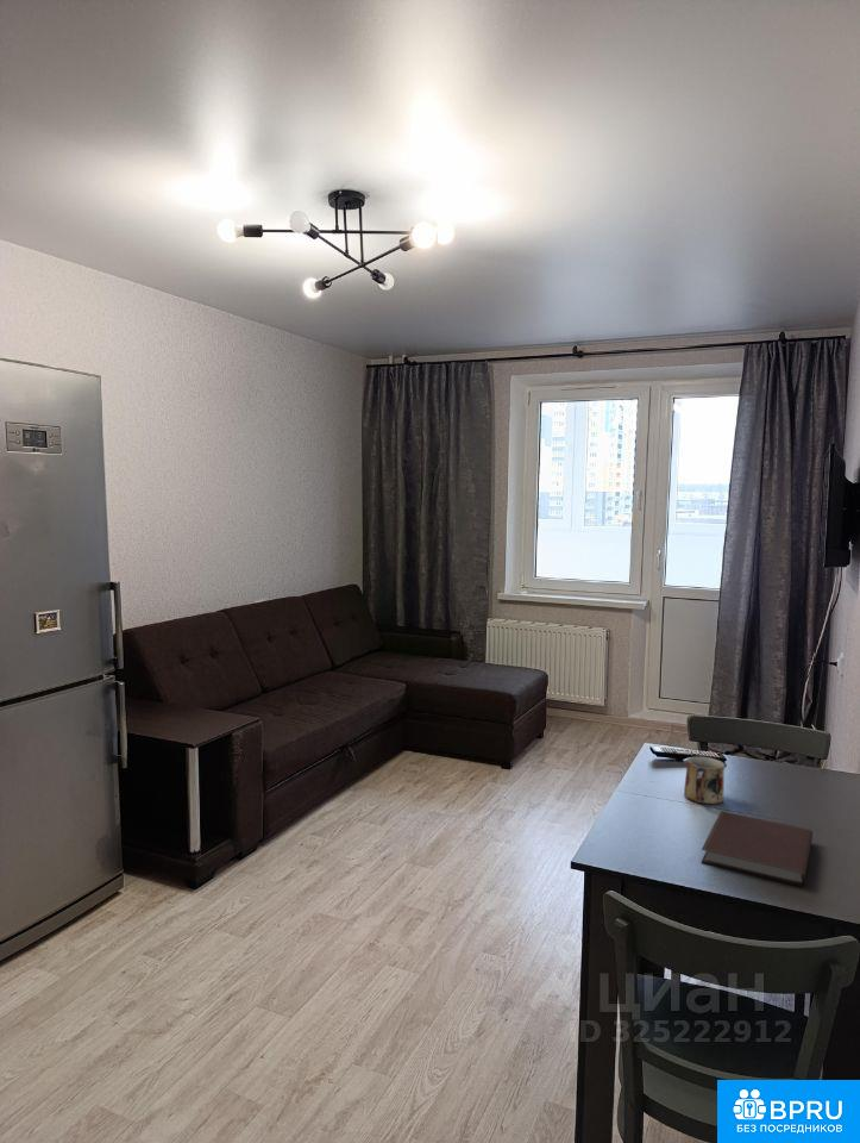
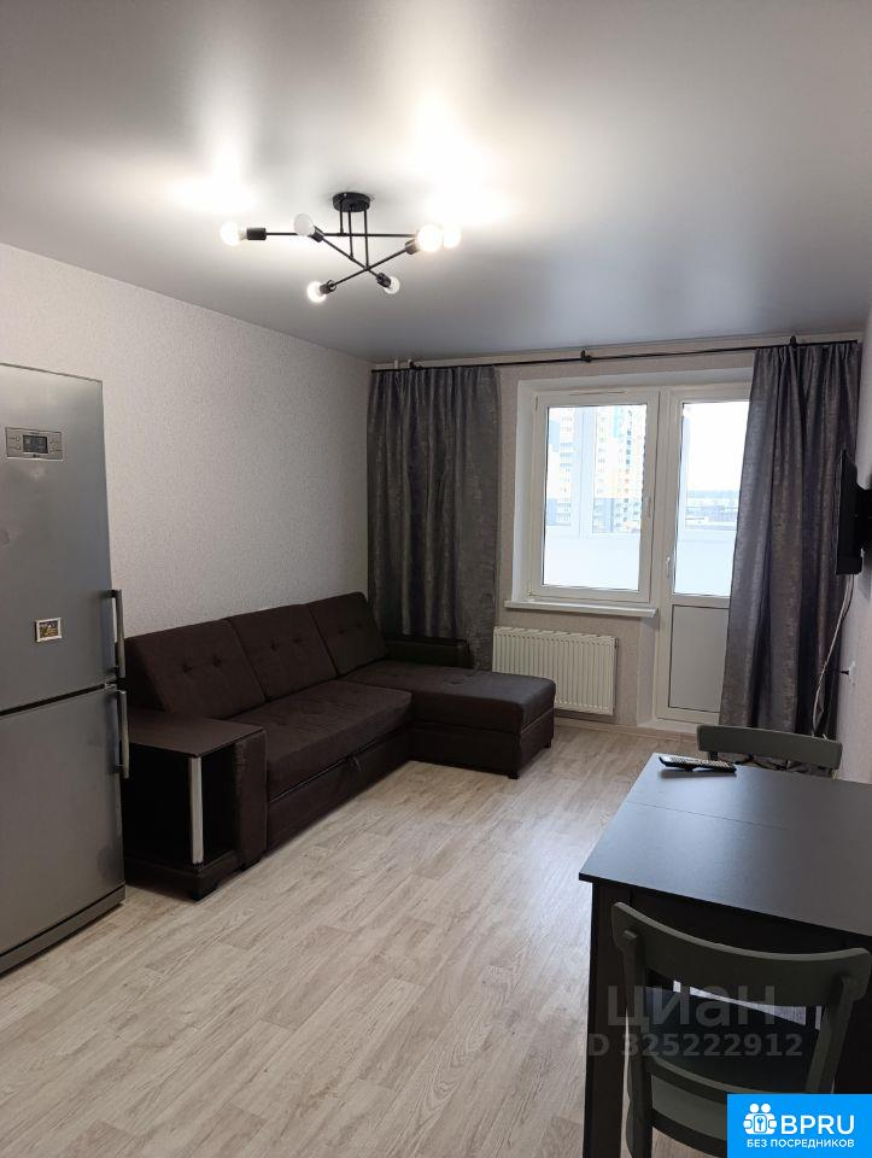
- notebook [701,810,814,887]
- mug [683,755,726,806]
